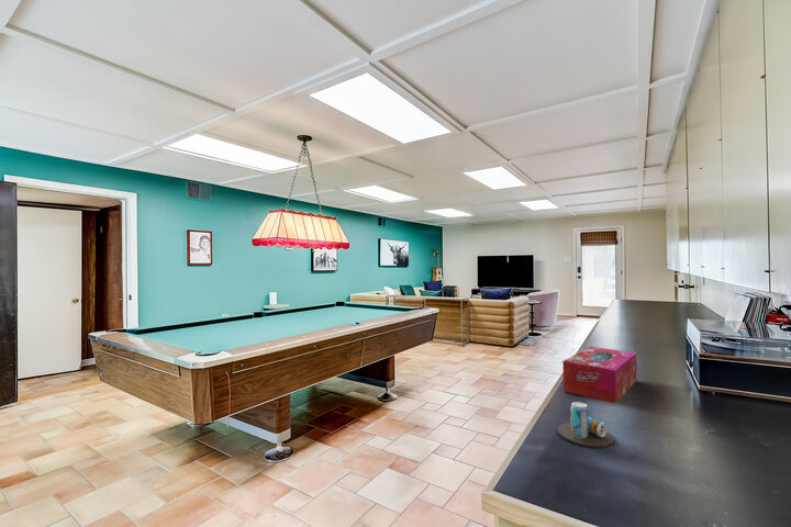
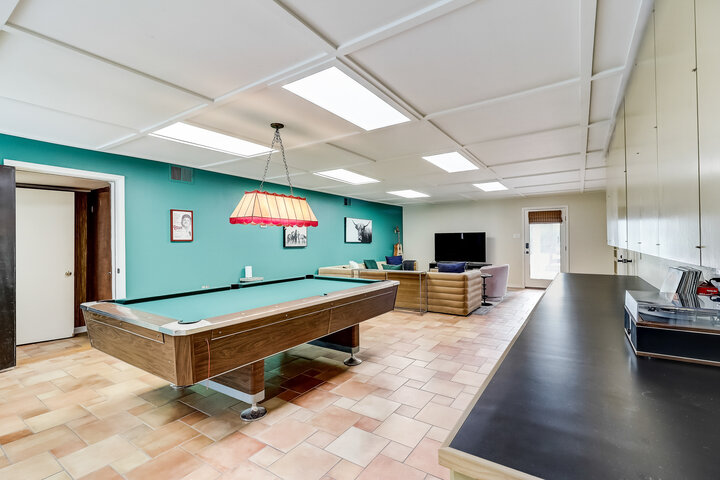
- tissue box [562,345,637,404]
- beverage can [557,401,615,449]
